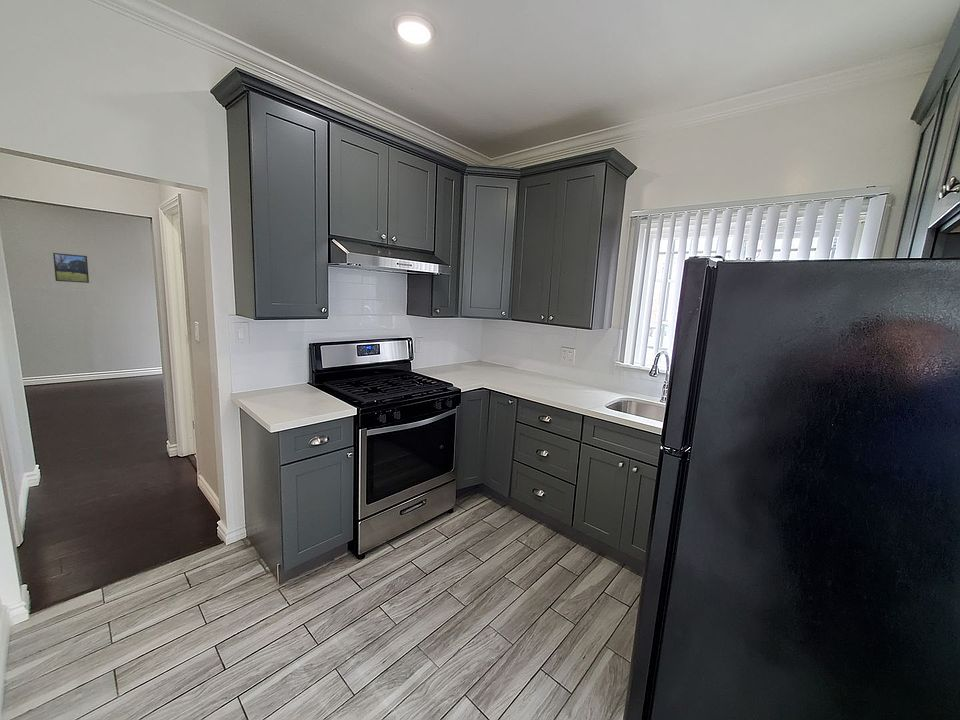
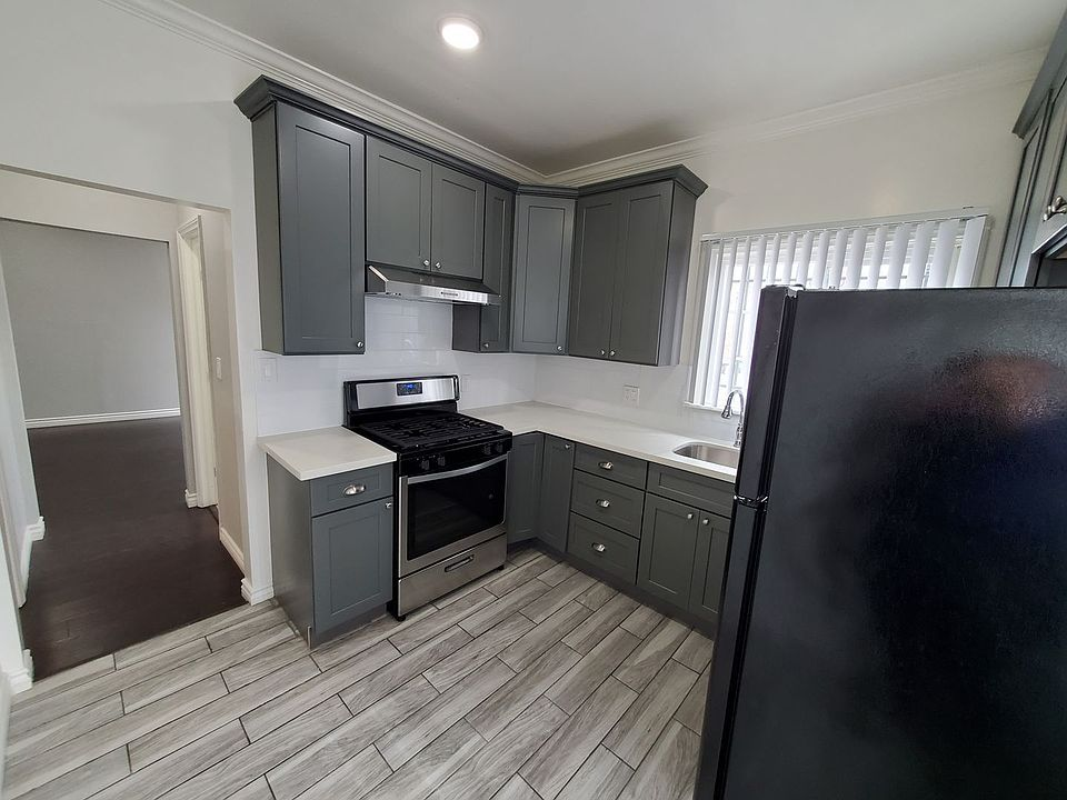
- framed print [52,252,90,284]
